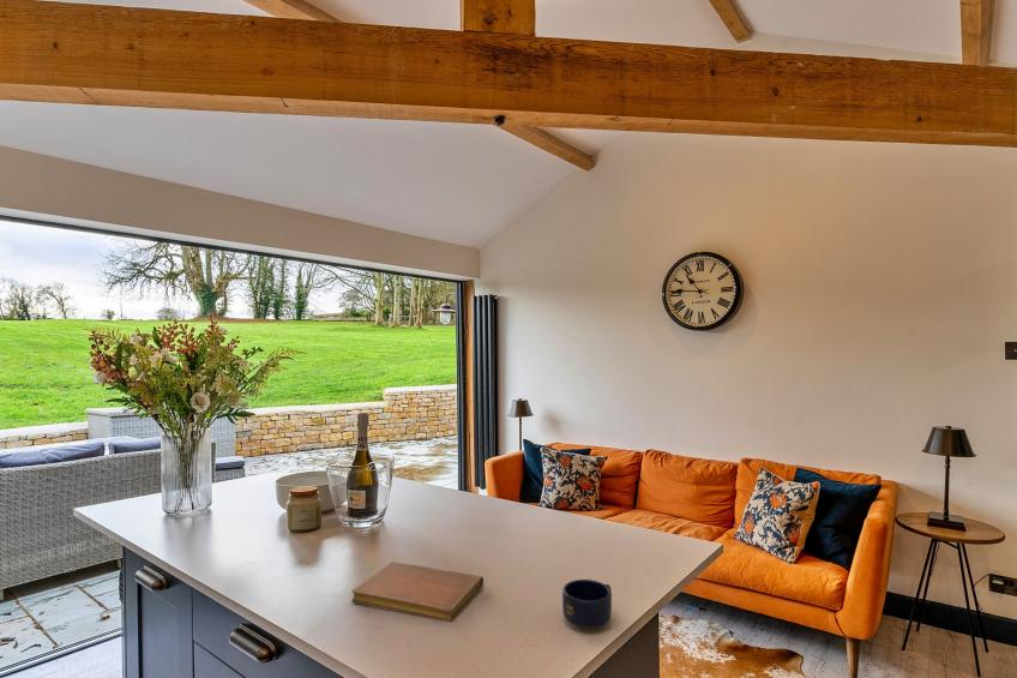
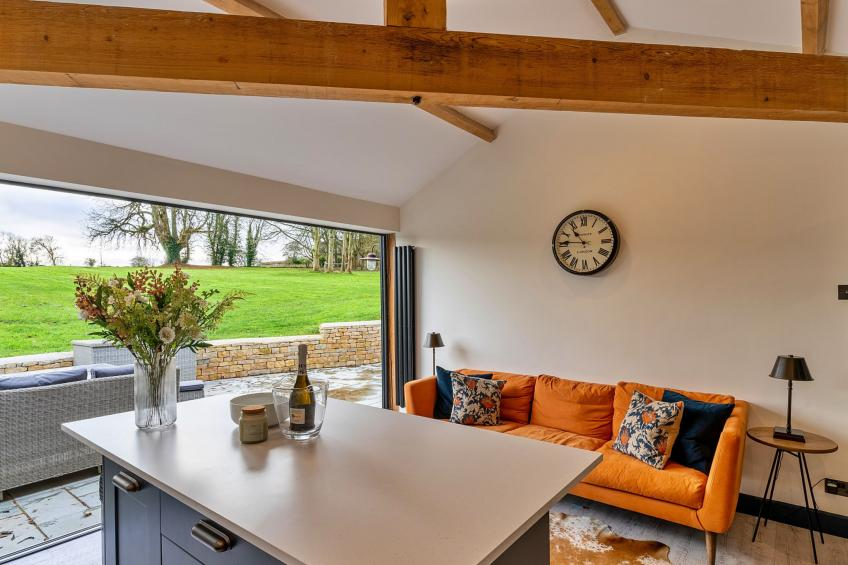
- mug [561,578,613,630]
- notebook [350,560,485,623]
